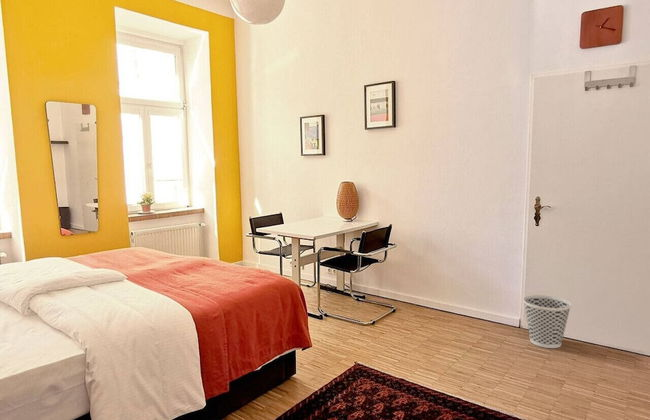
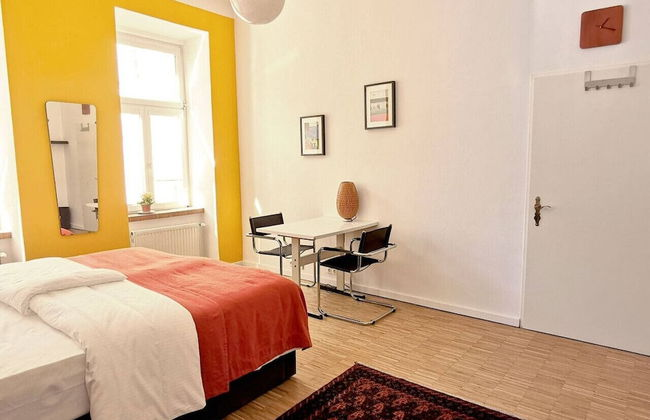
- wastebasket [522,294,573,349]
